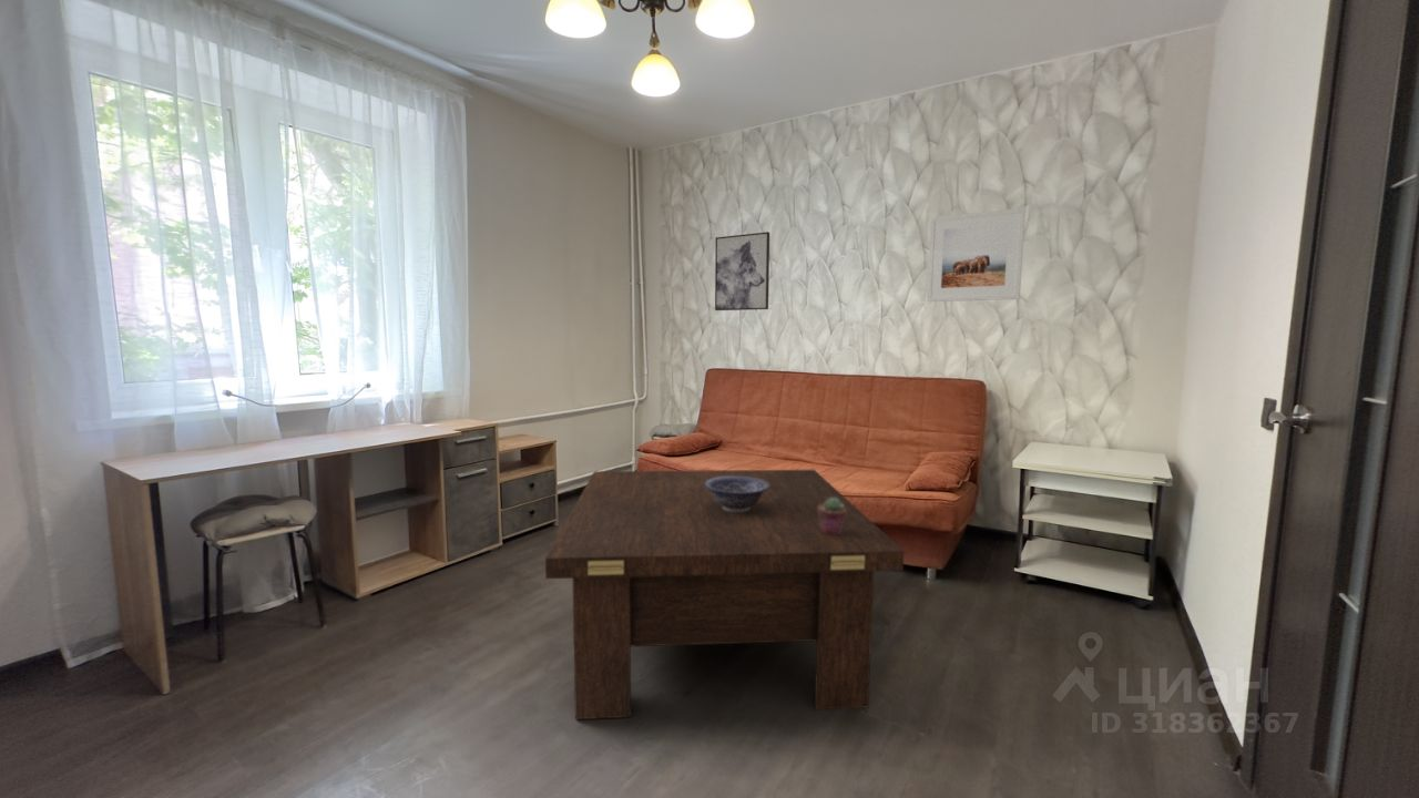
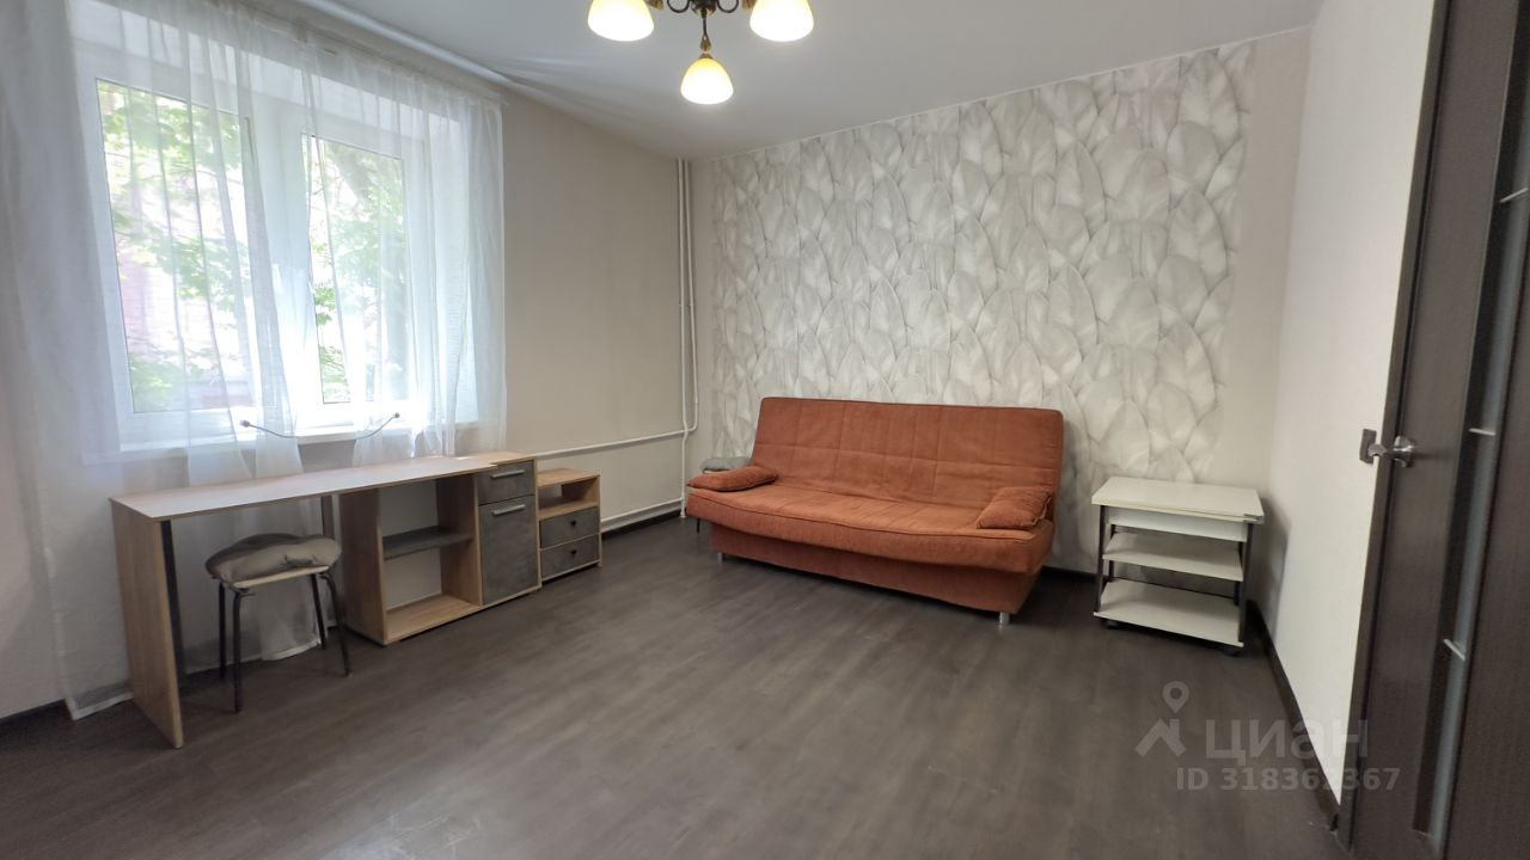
- coffee table [544,469,905,720]
- decorative bowl [704,477,769,512]
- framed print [926,207,1027,303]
- wall art [714,231,770,311]
- potted succulent [818,498,846,535]
